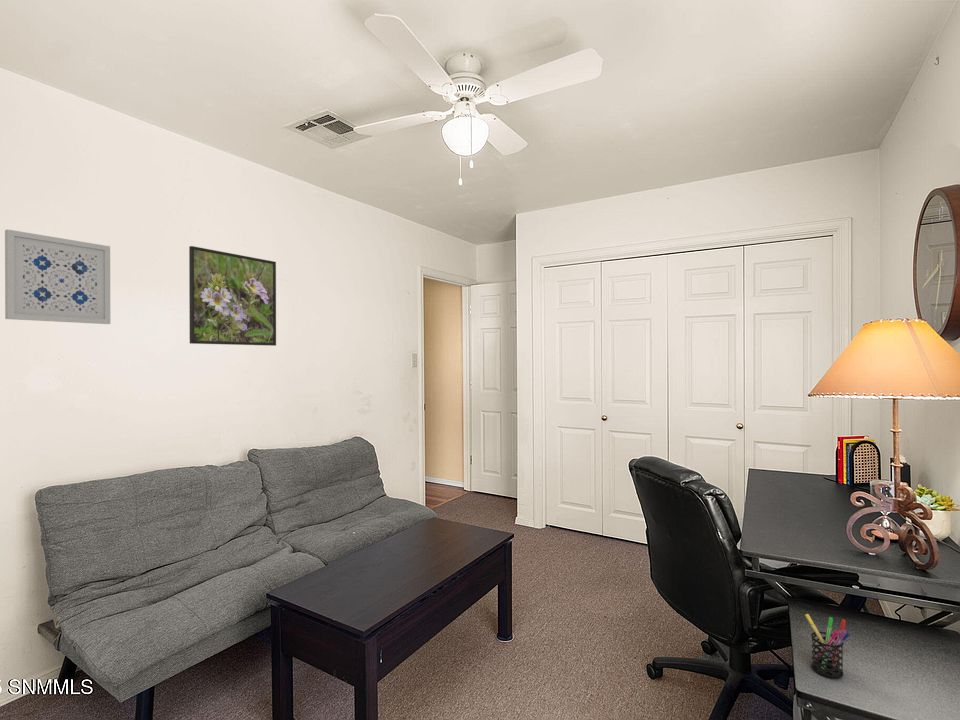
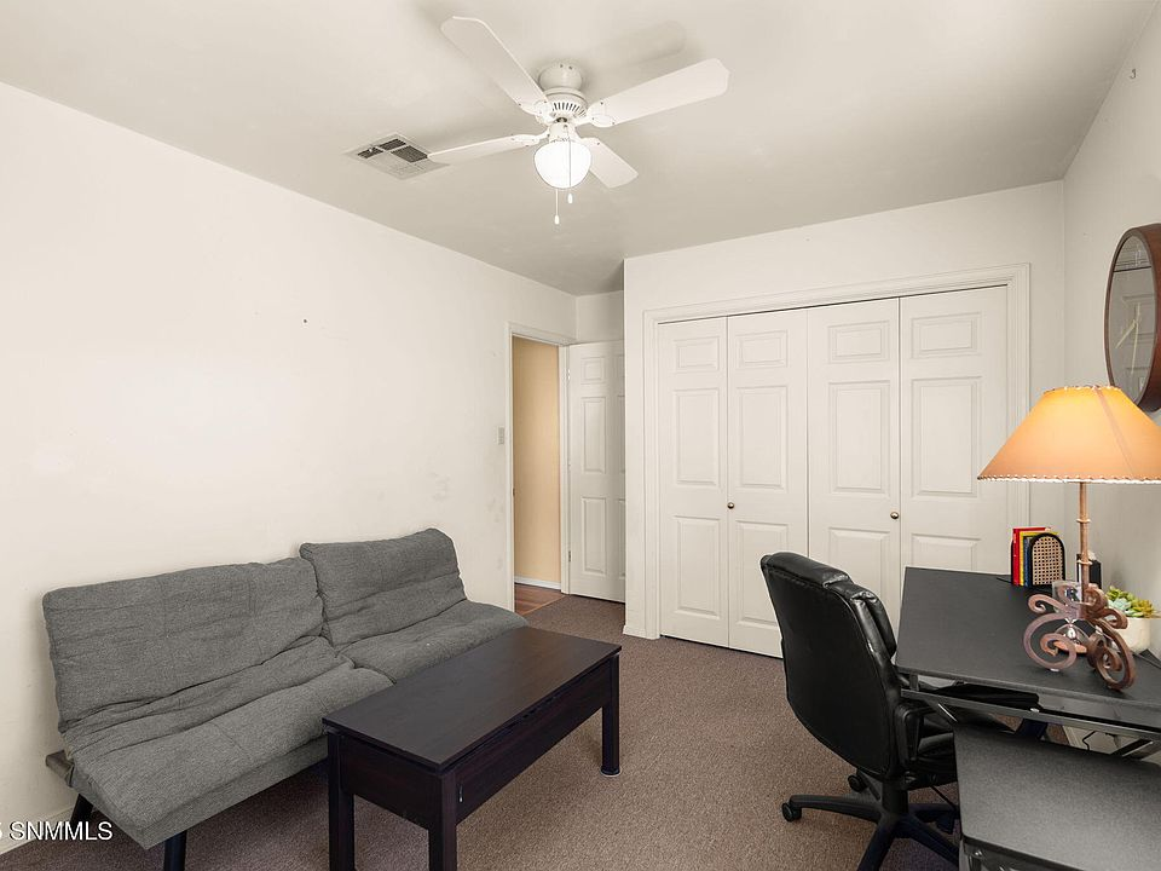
- wall art [4,228,111,325]
- pen holder [804,613,850,679]
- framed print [188,245,277,347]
